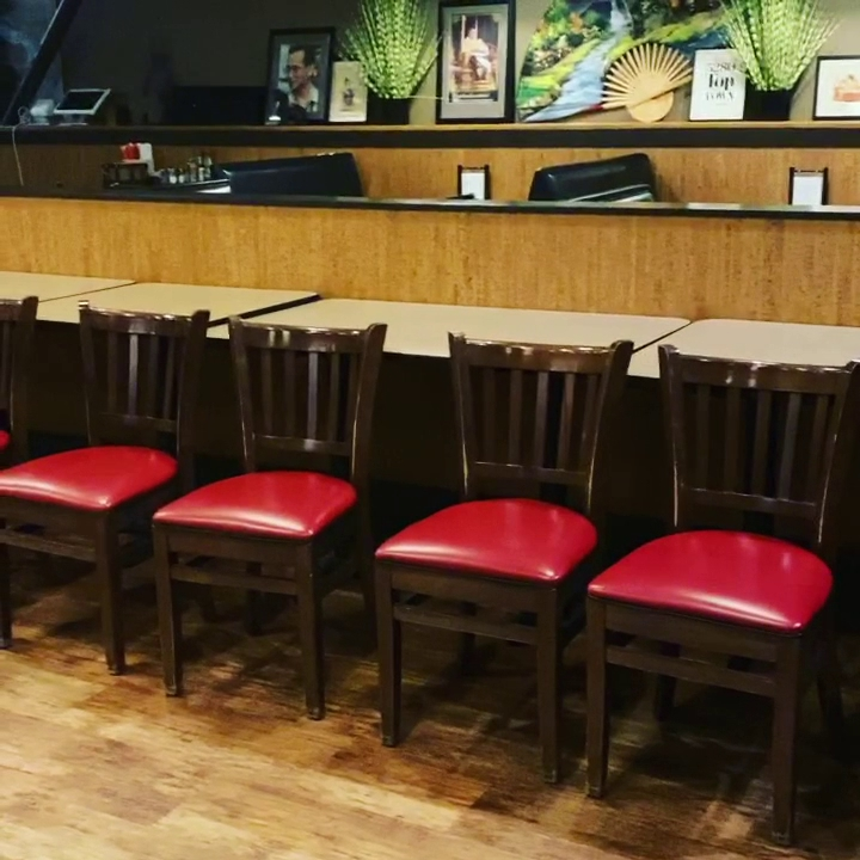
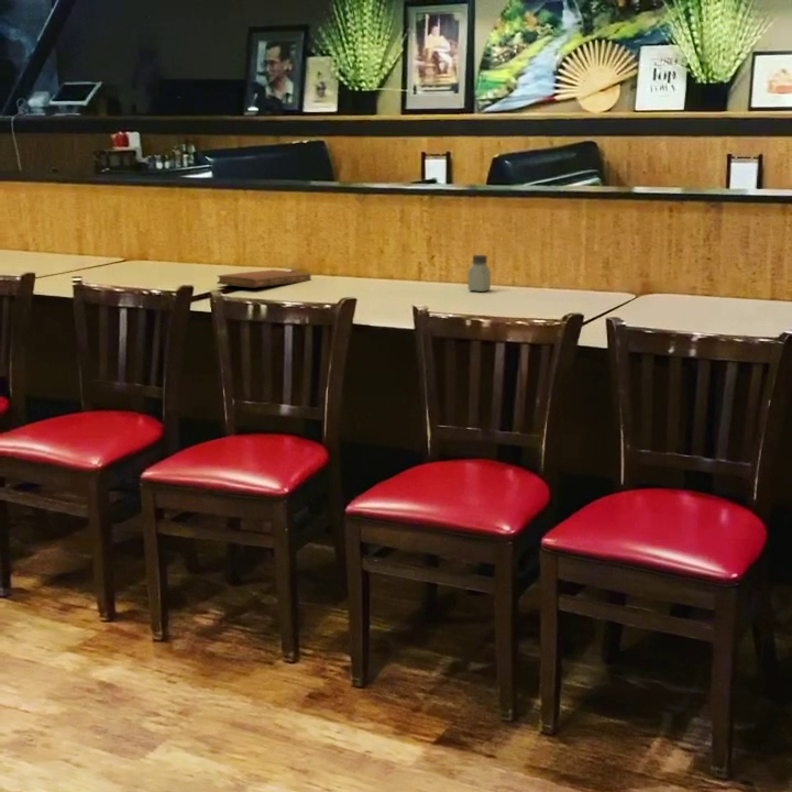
+ notebook [216,268,312,288]
+ saltshaker [466,254,492,293]
